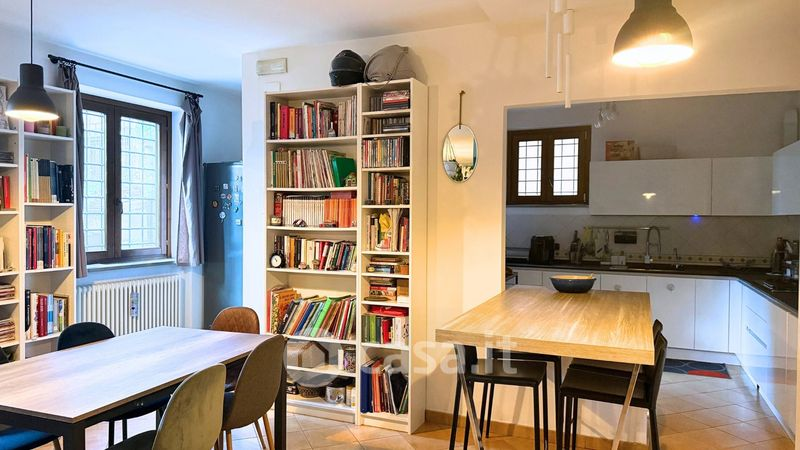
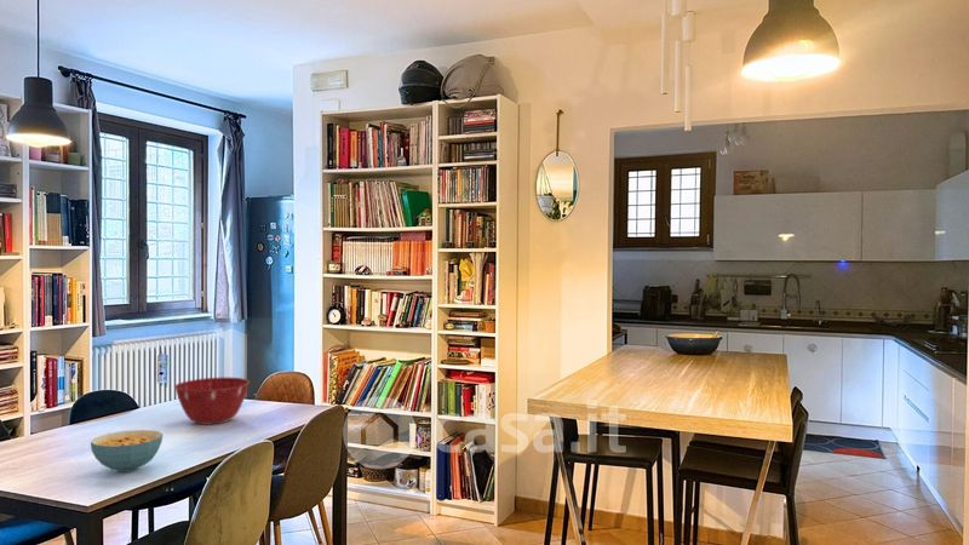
+ cereal bowl [90,429,164,474]
+ mixing bowl [173,377,251,426]
